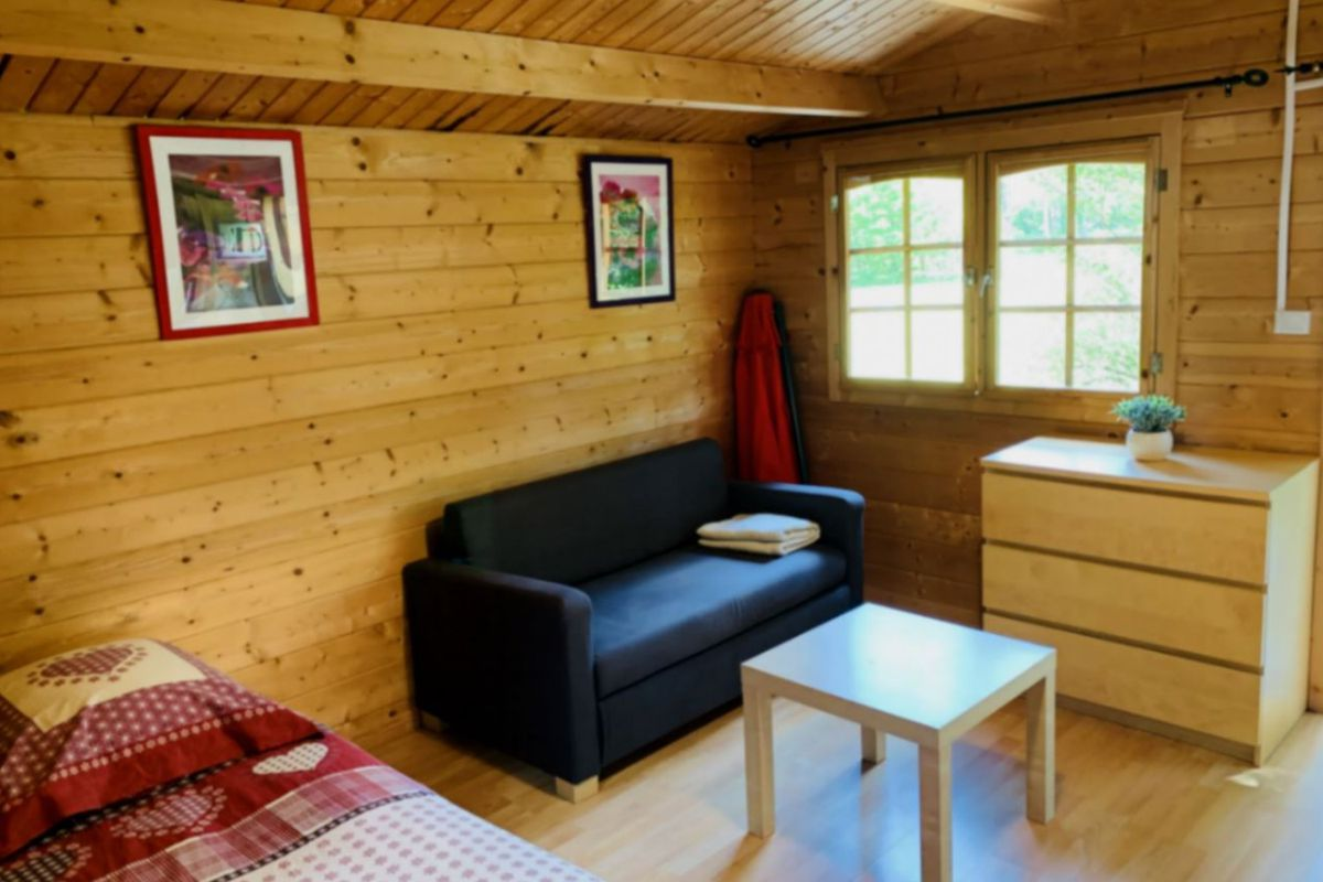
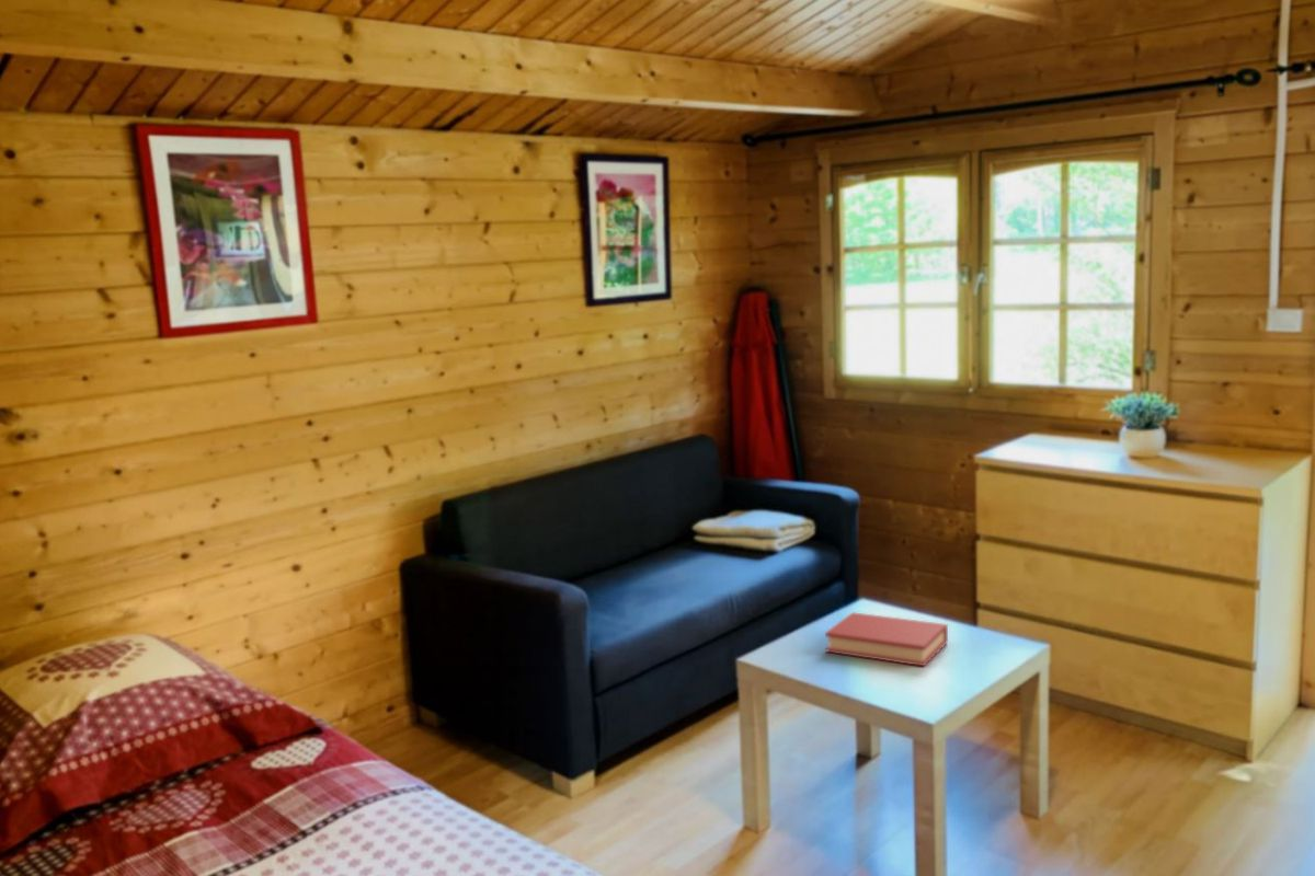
+ hardback book [824,611,949,668]
